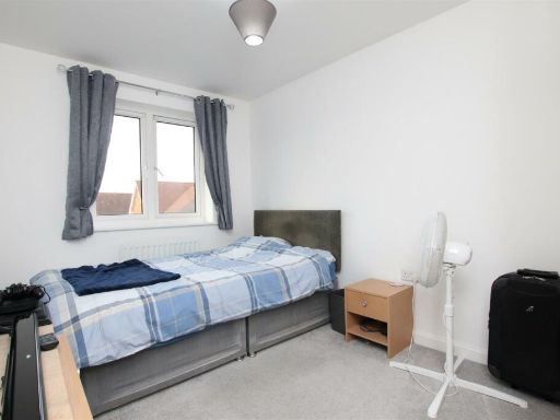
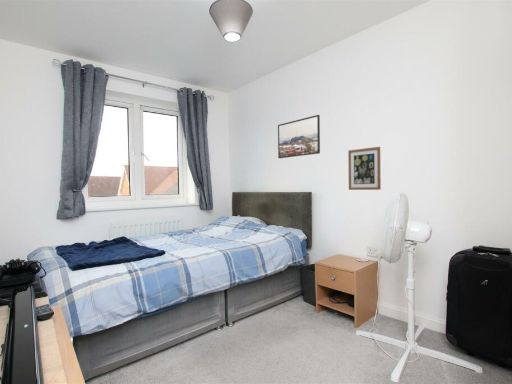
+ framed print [277,114,321,159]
+ wall art [347,146,382,191]
